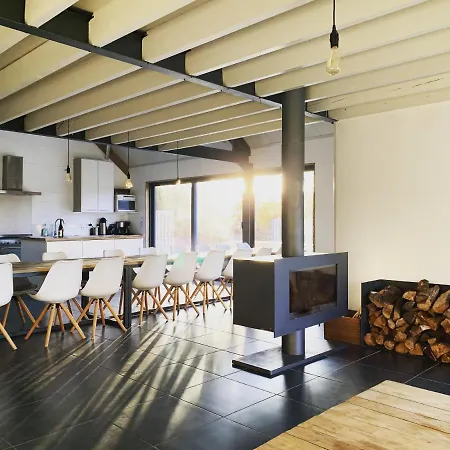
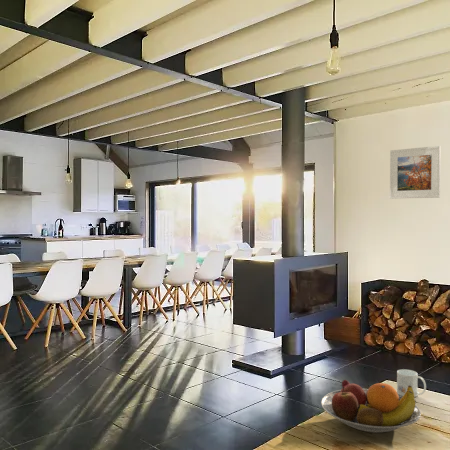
+ mug [396,368,427,398]
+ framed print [389,145,441,200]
+ fruit bowl [320,379,422,434]
